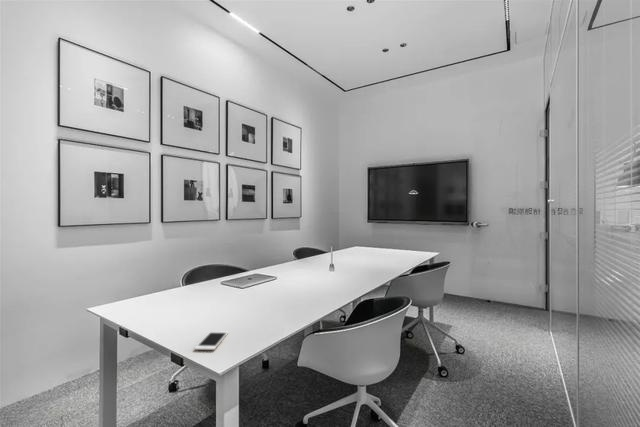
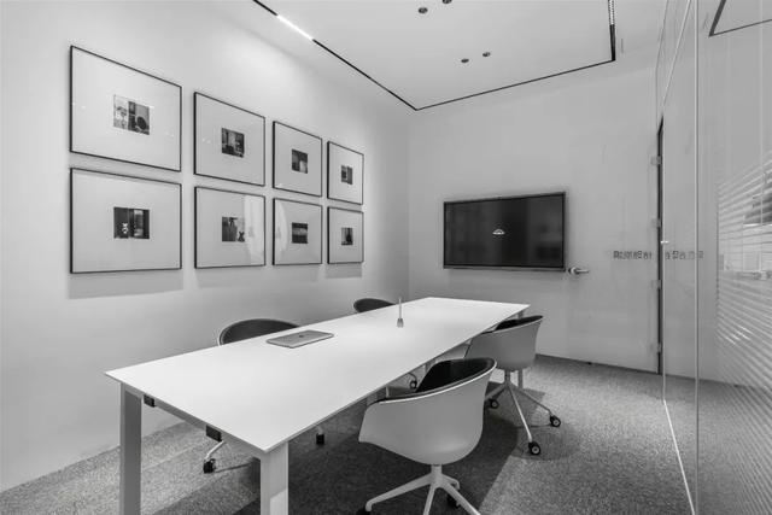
- cell phone [193,330,229,351]
